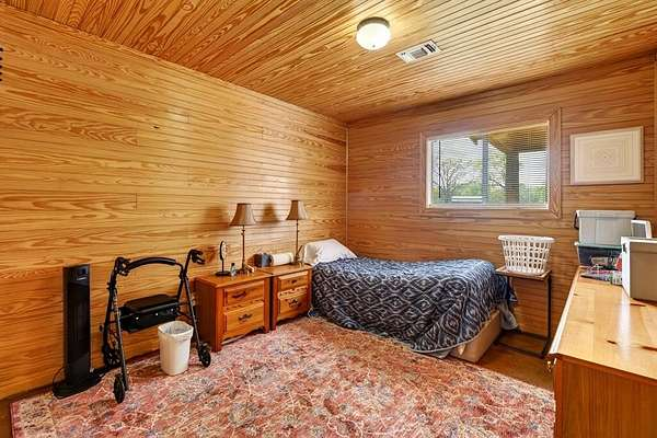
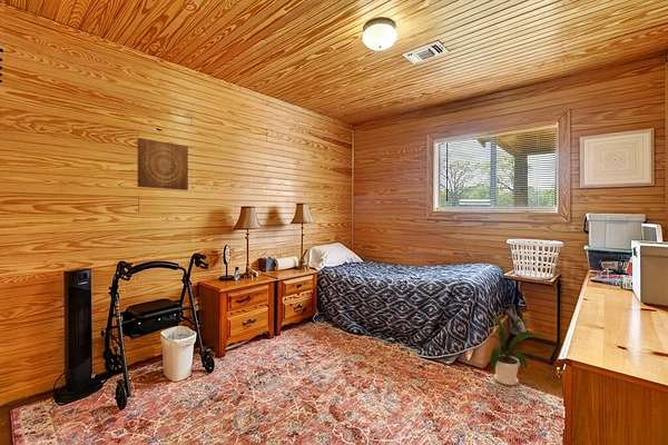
+ house plant [485,317,541,386]
+ wall art [137,137,189,191]
